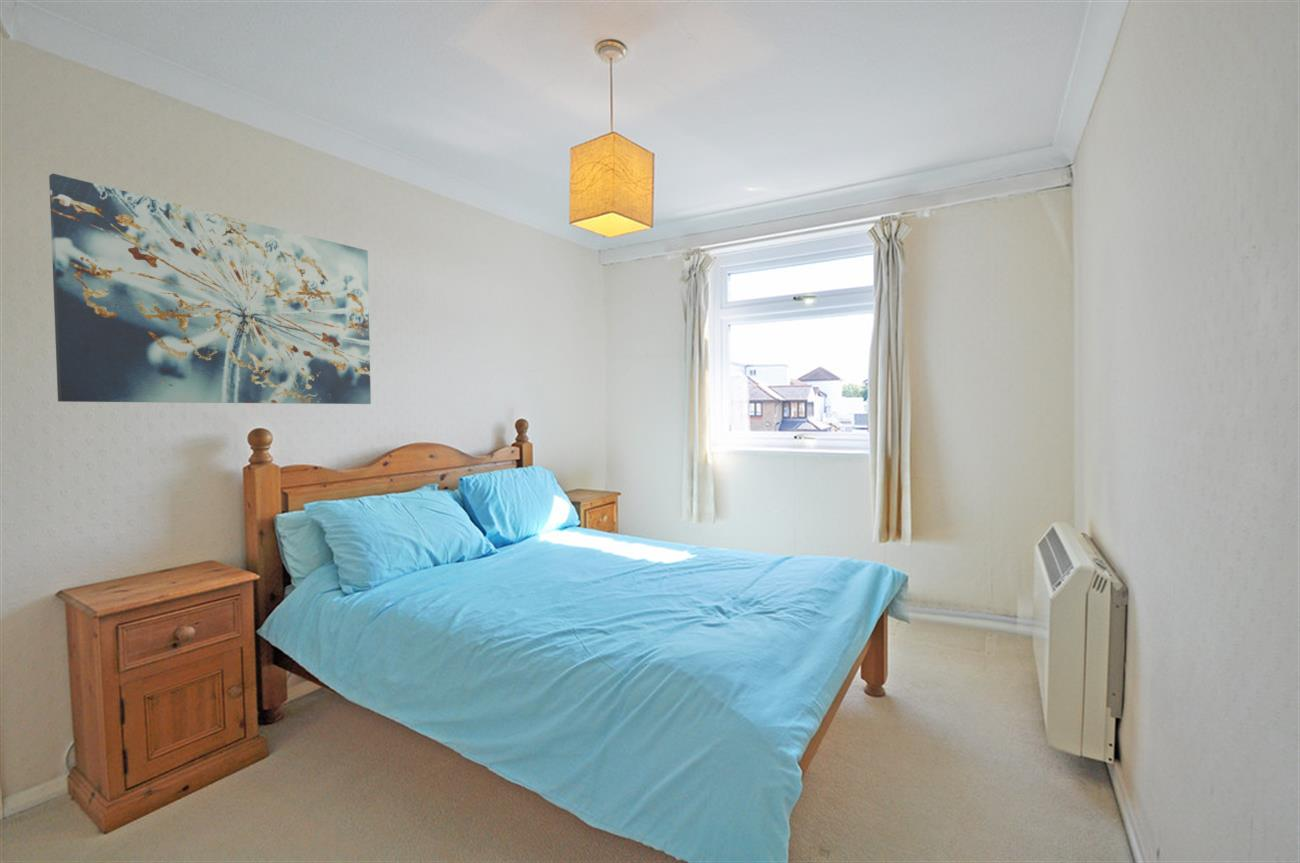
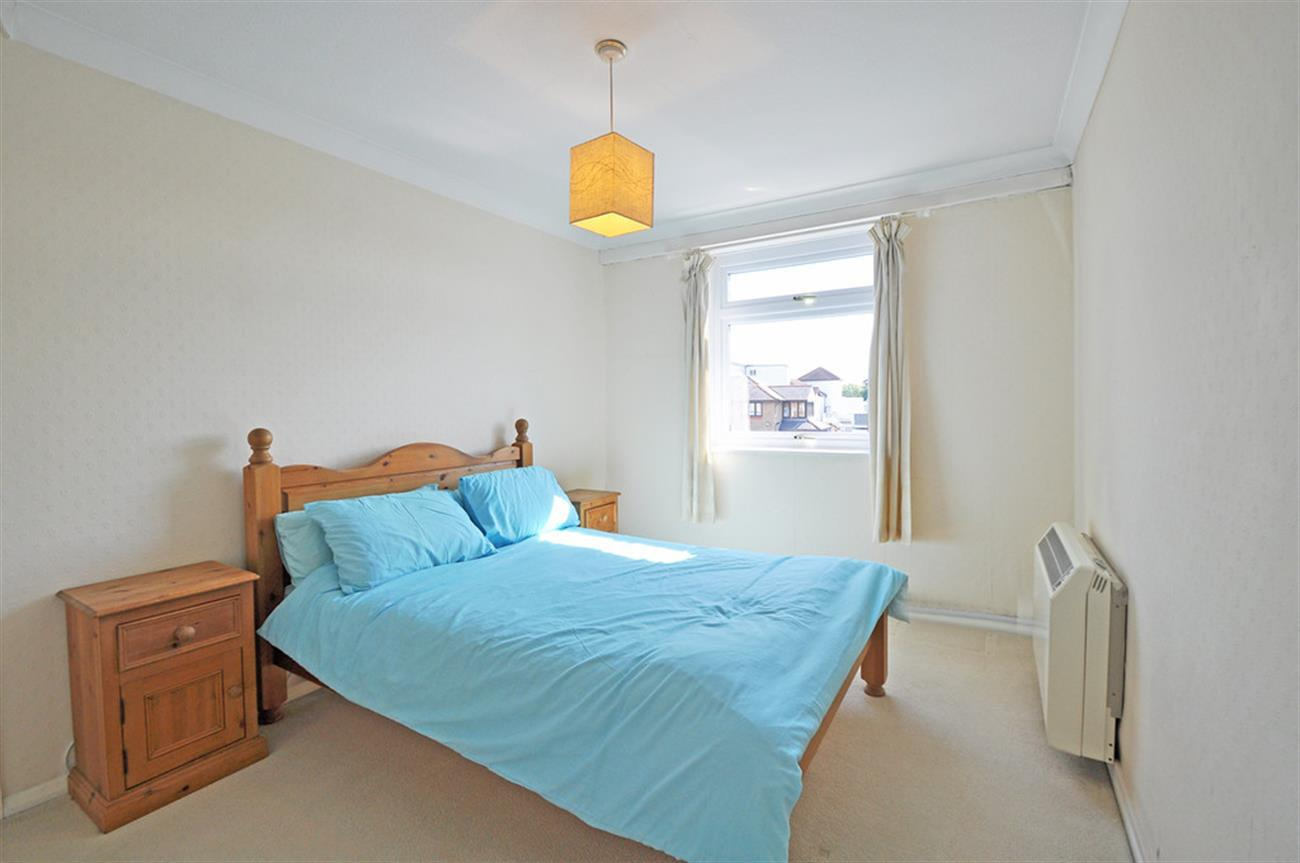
- wall art [48,172,372,405]
